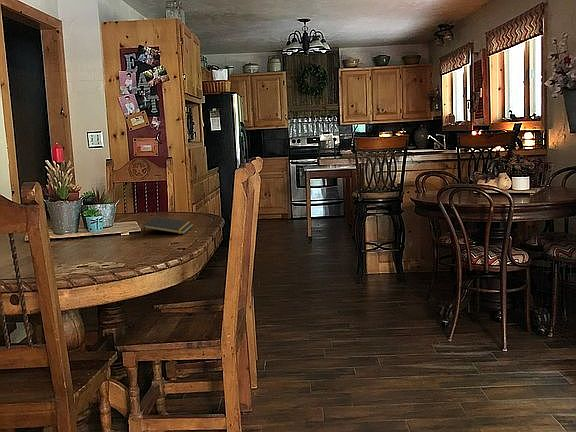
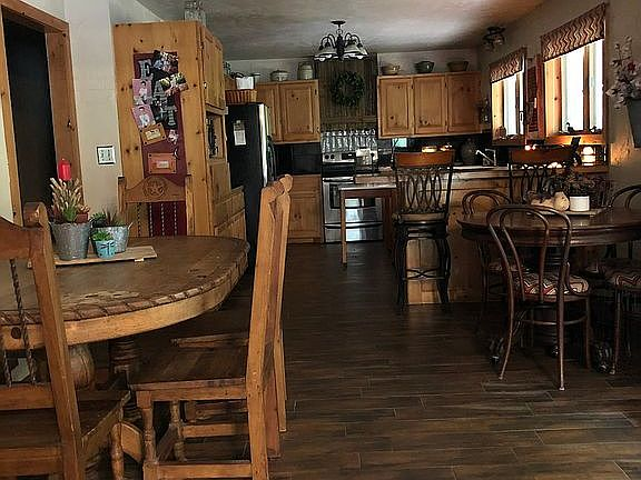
- notepad [141,216,194,237]
